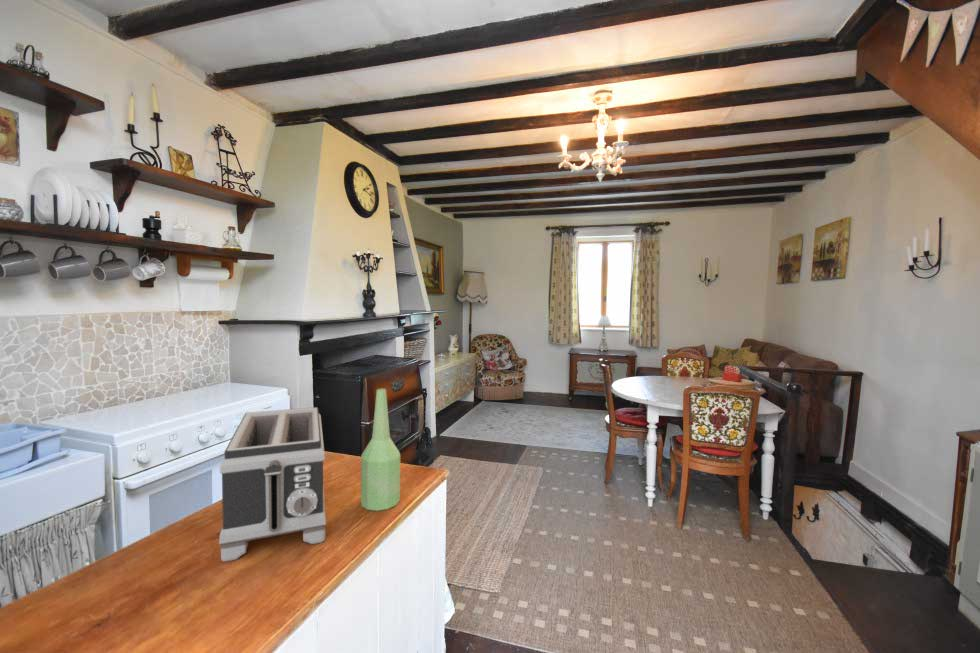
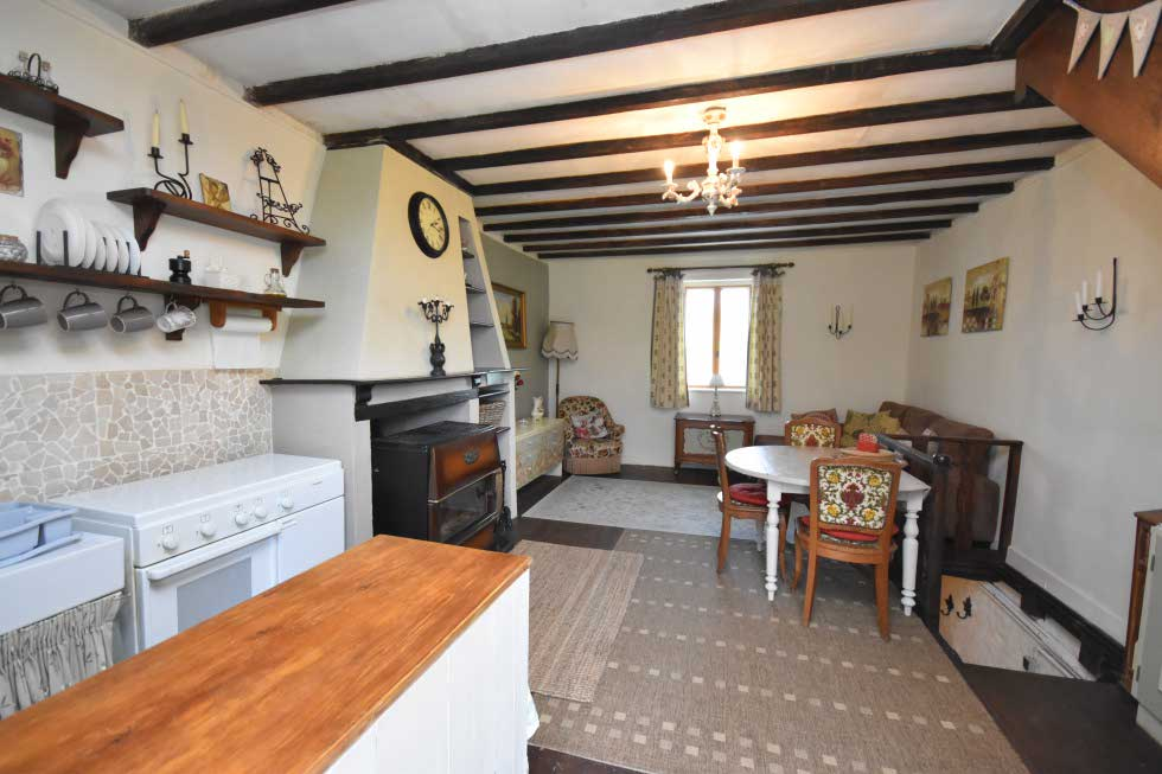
- toaster [218,406,327,563]
- bottle [360,388,401,512]
